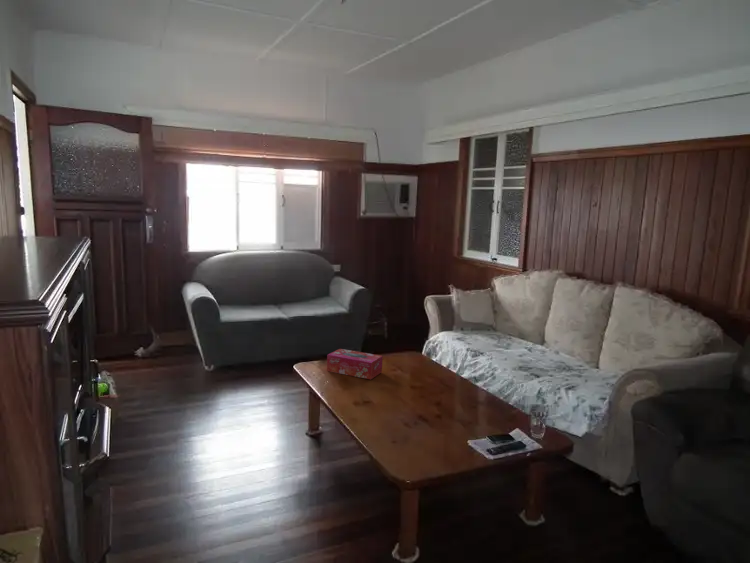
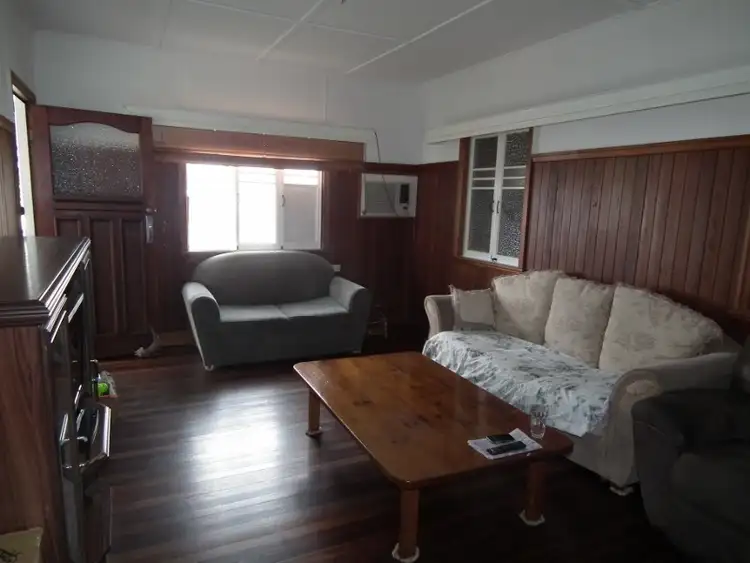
- tissue box [326,348,383,380]
